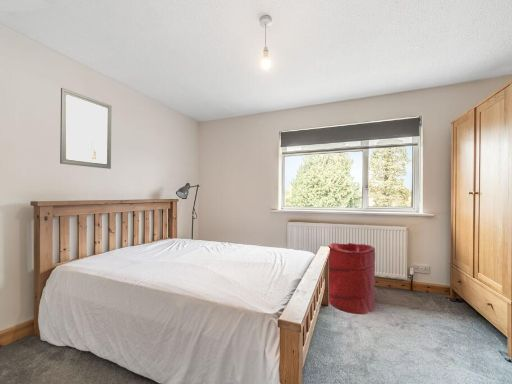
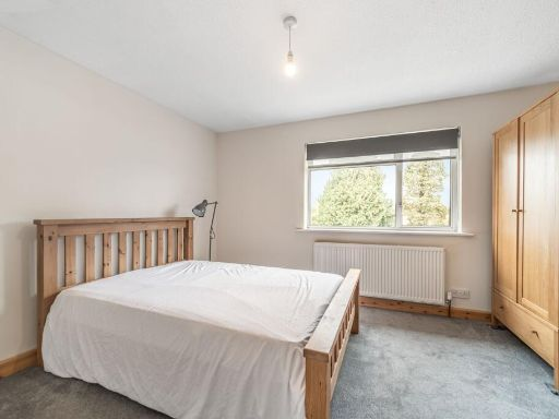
- laundry hamper [327,242,376,315]
- wall art [59,87,112,170]
